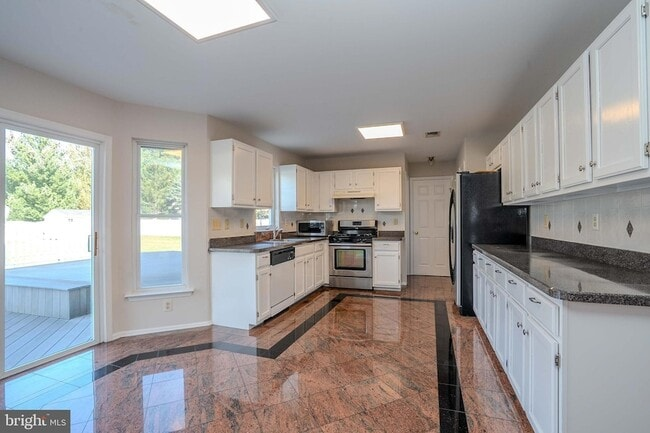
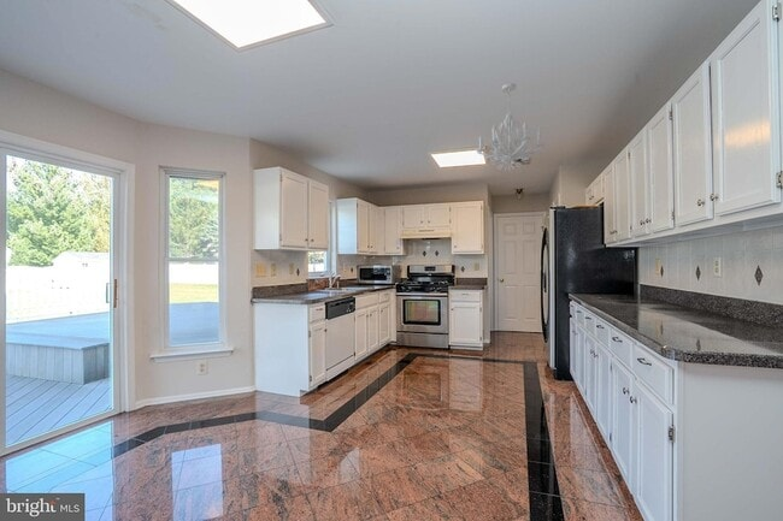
+ chandelier [476,82,544,172]
